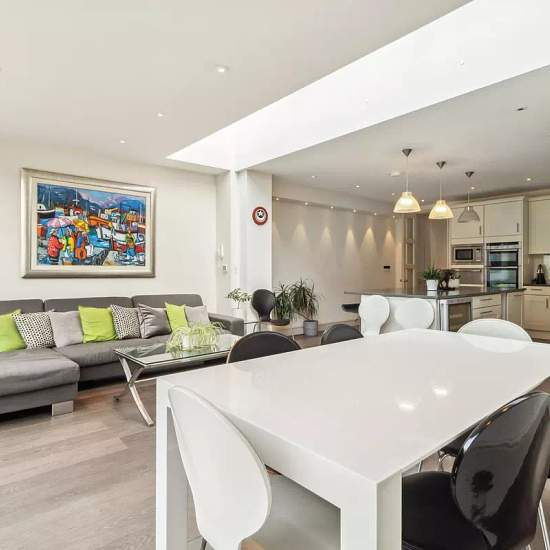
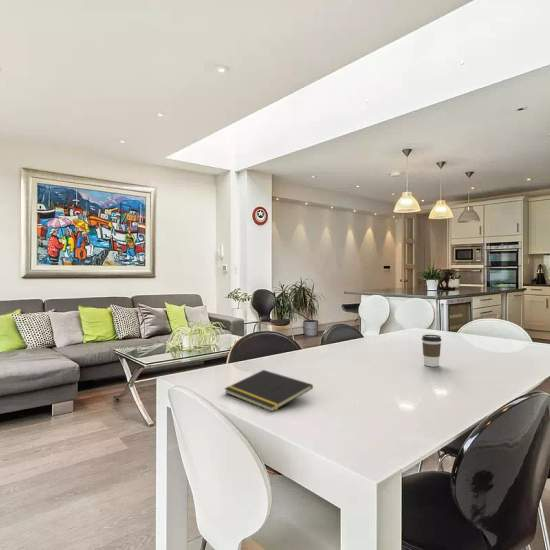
+ notepad [223,369,314,413]
+ coffee cup [421,334,442,368]
